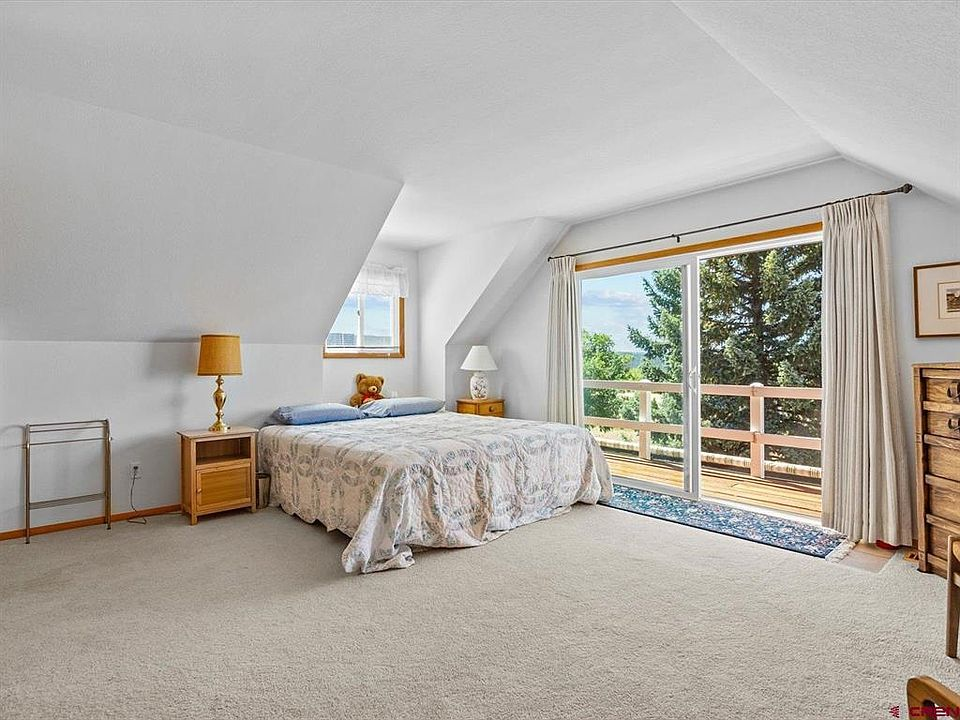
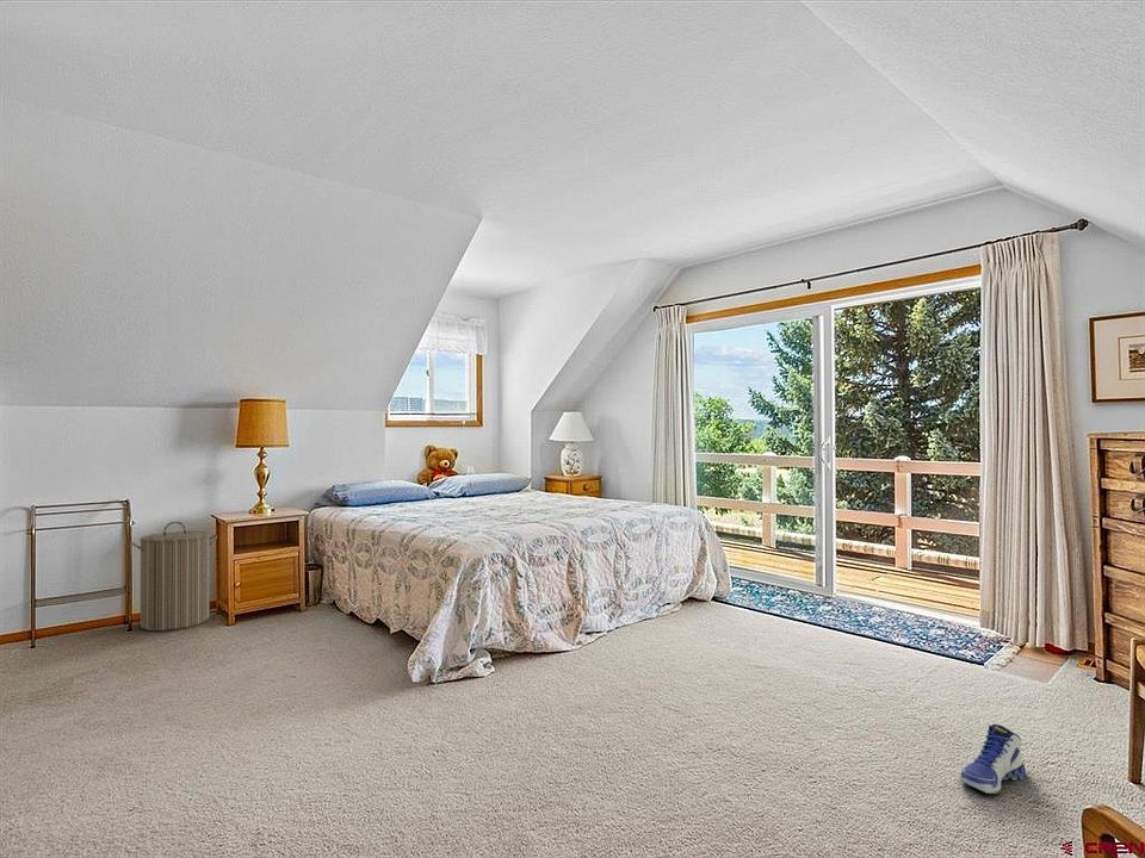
+ sneaker [959,723,1027,795]
+ laundry hamper [130,521,218,632]
